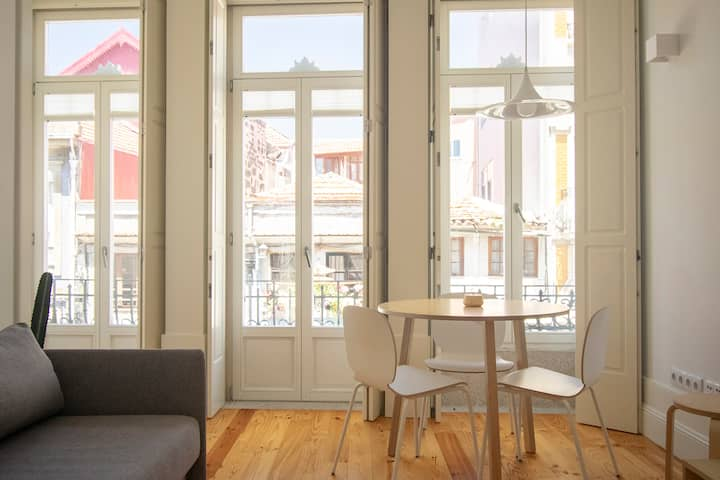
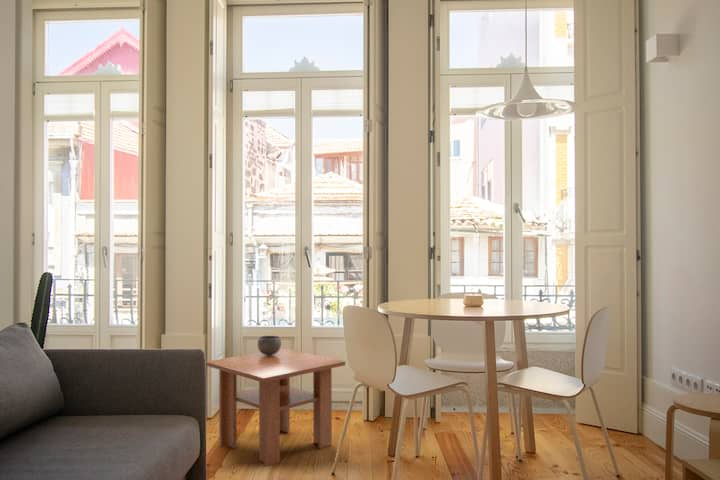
+ coffee table [205,347,346,467]
+ ceramic bowl [257,335,282,355]
